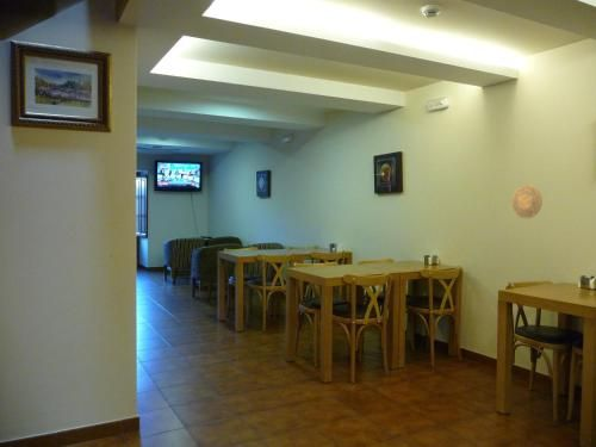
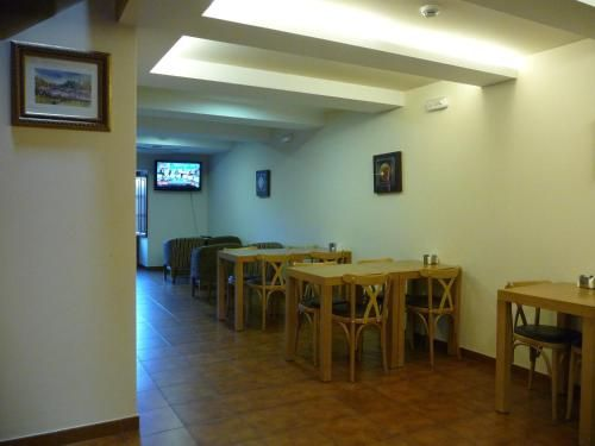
- decorative plate [510,184,544,219]
